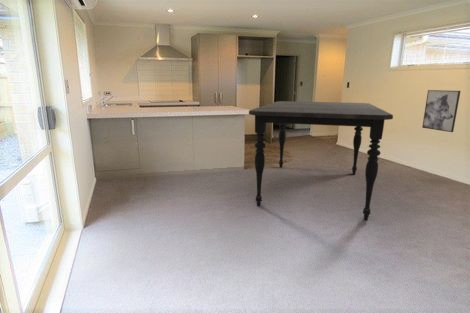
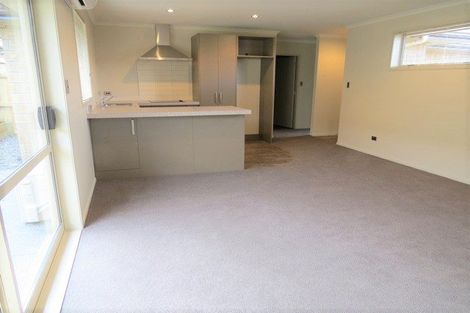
- wall art [421,89,461,133]
- dining table [248,100,394,221]
